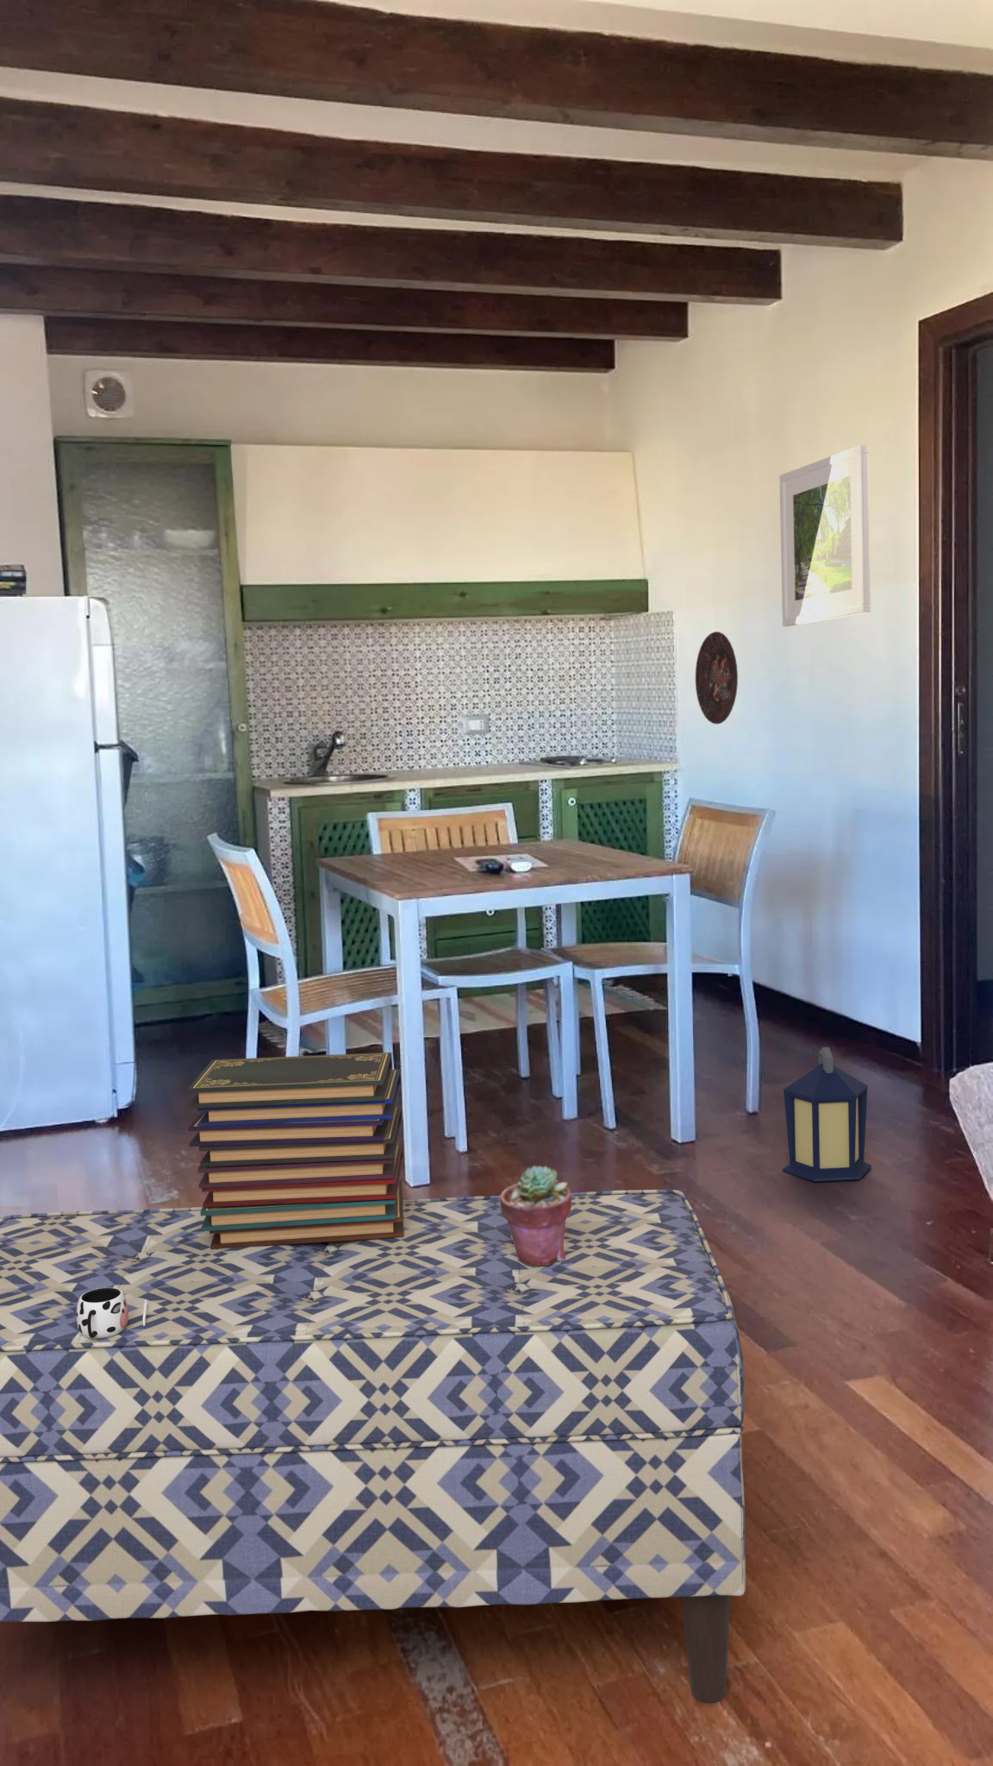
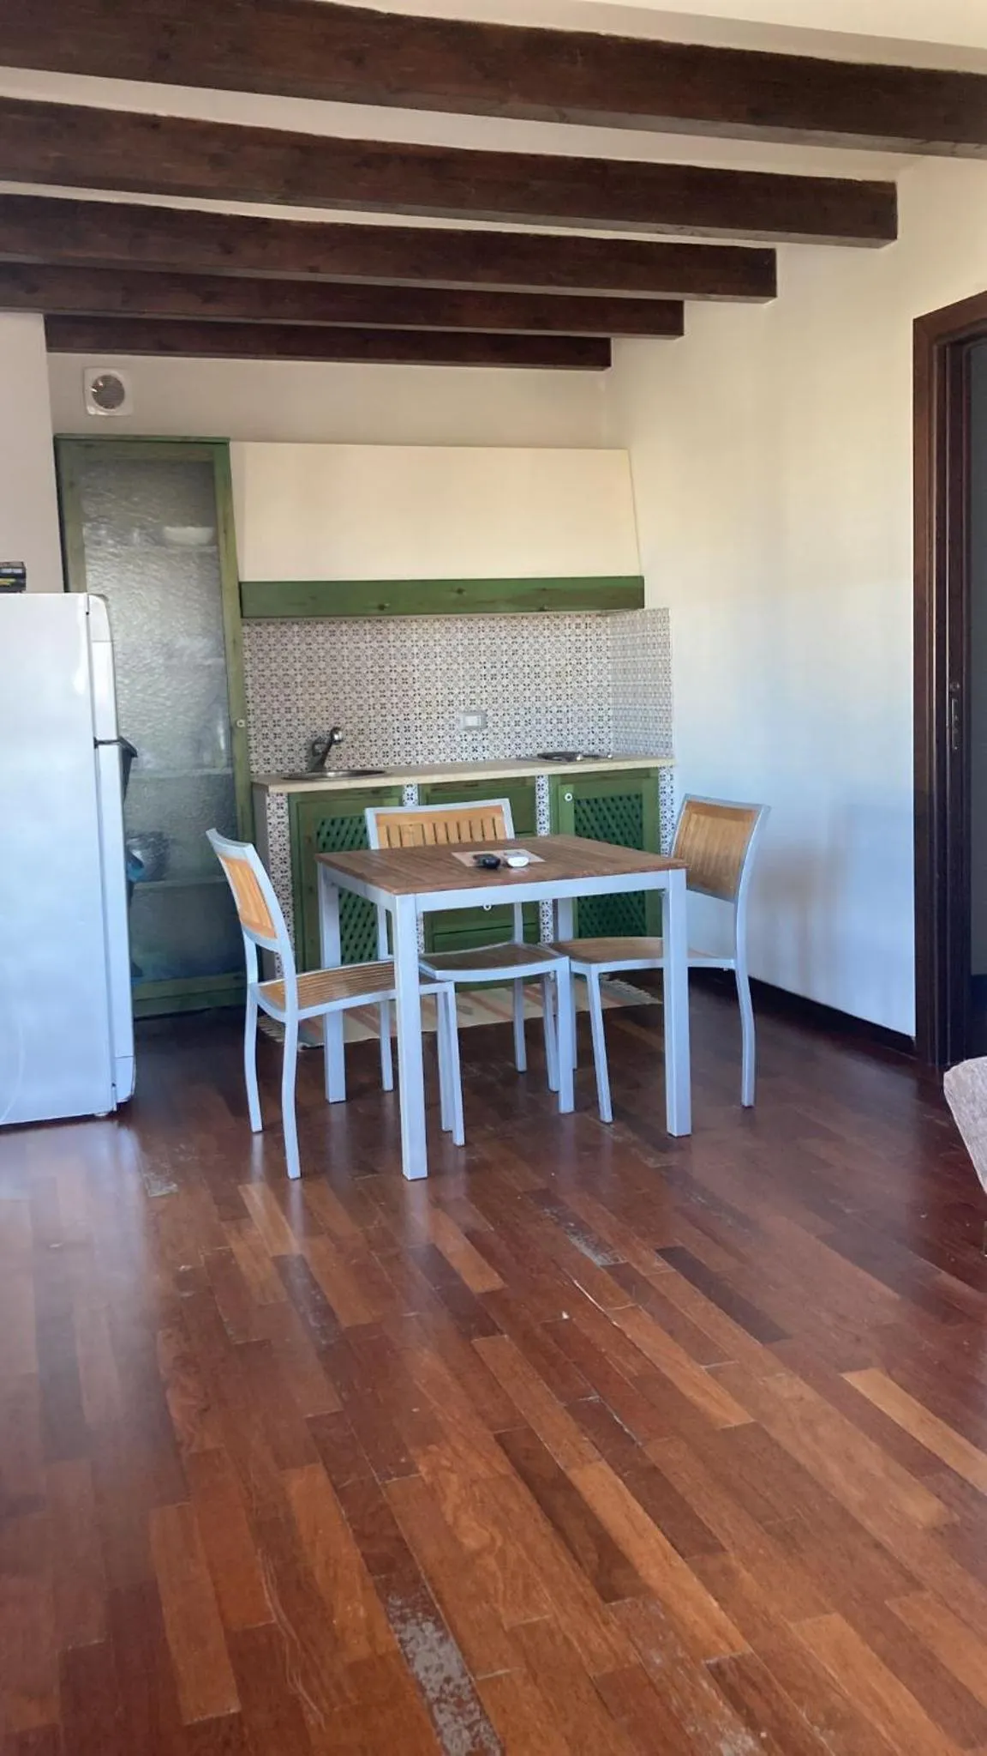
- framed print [778,444,872,627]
- lantern [782,1047,872,1183]
- potted succulent [500,1164,571,1265]
- decorative plate [695,631,738,724]
- mug [76,1288,148,1339]
- book stack [187,1052,404,1249]
- bench [0,1189,747,1704]
